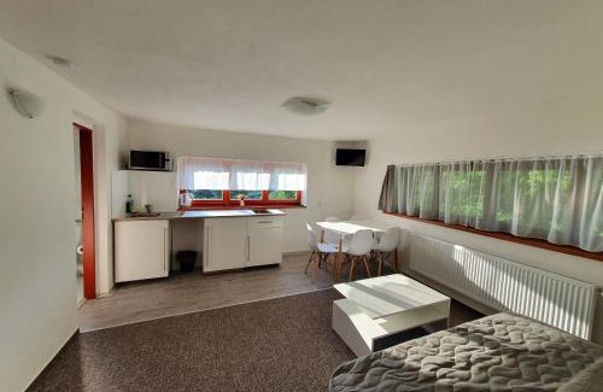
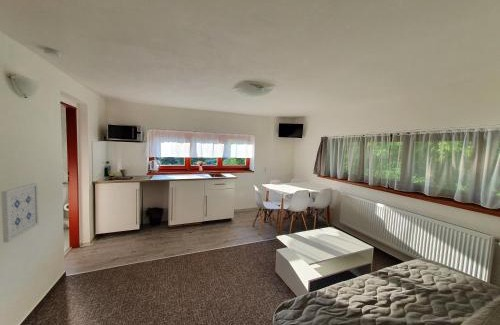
+ wall art [0,182,40,244]
